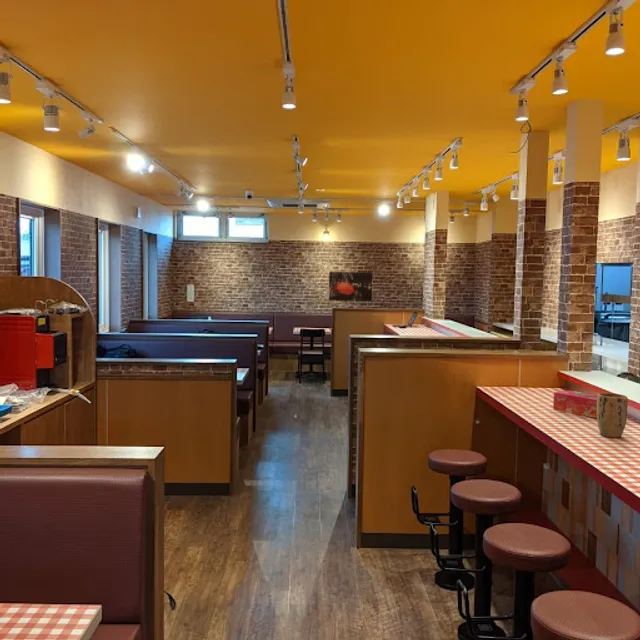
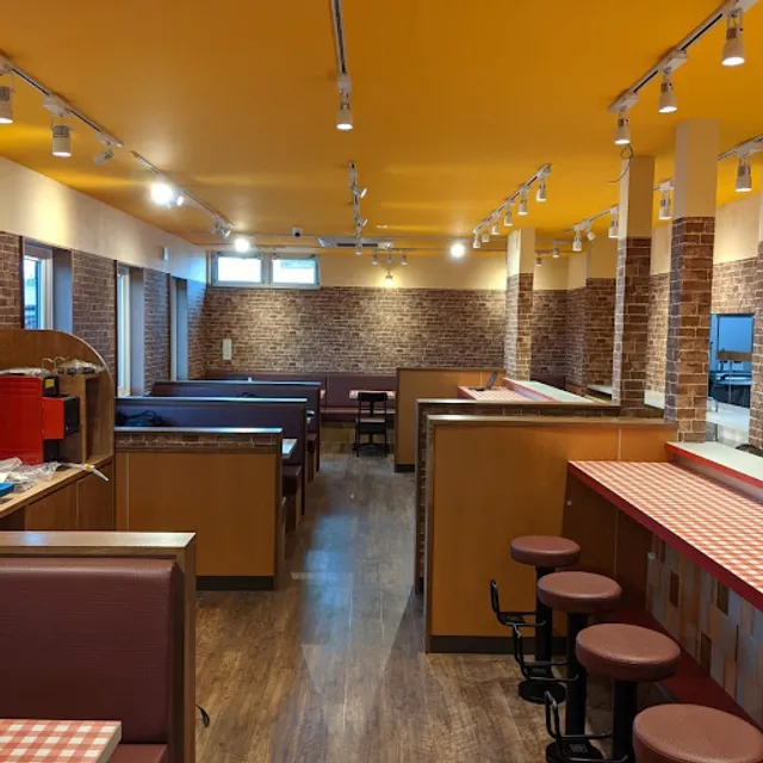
- wall art [328,271,373,302]
- plant pot [596,392,629,438]
- tissue box [552,389,598,419]
